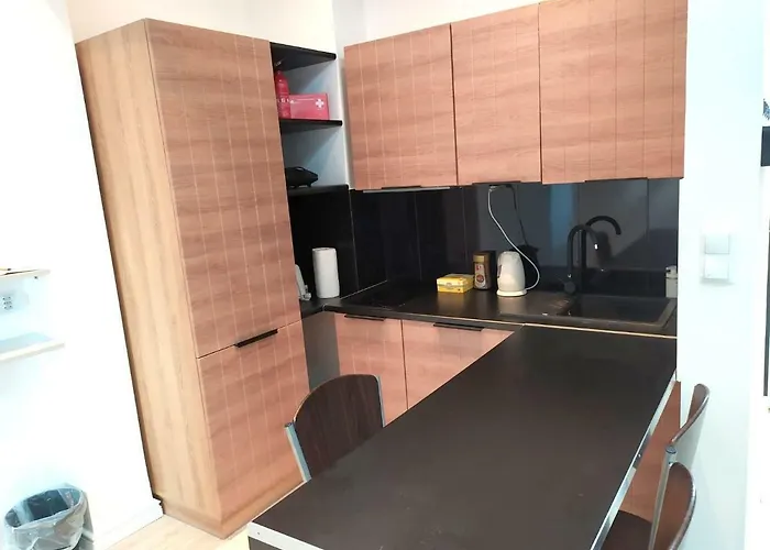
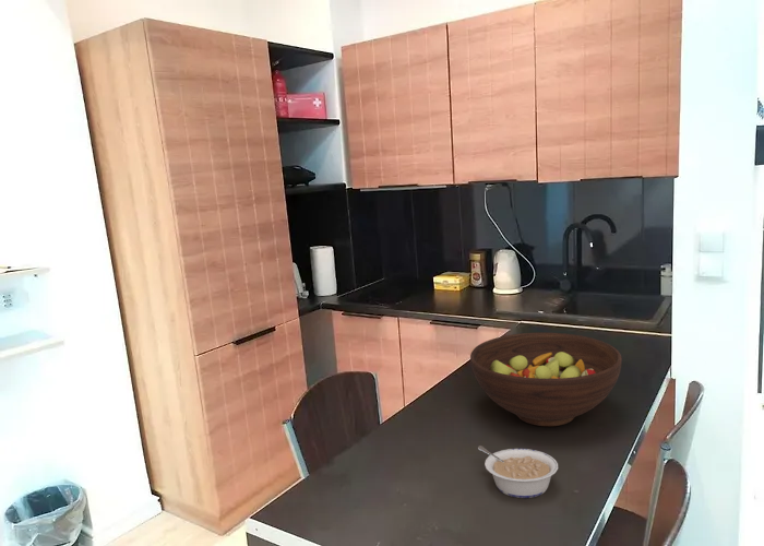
+ legume [477,444,559,499]
+ fruit bowl [469,332,623,427]
